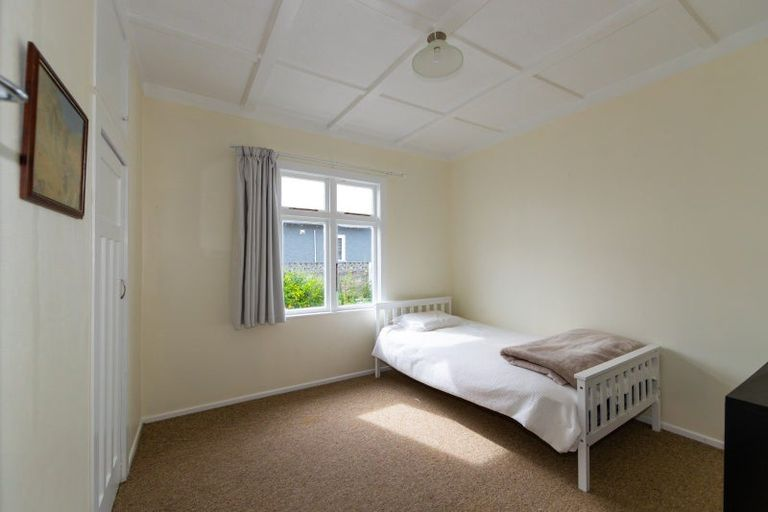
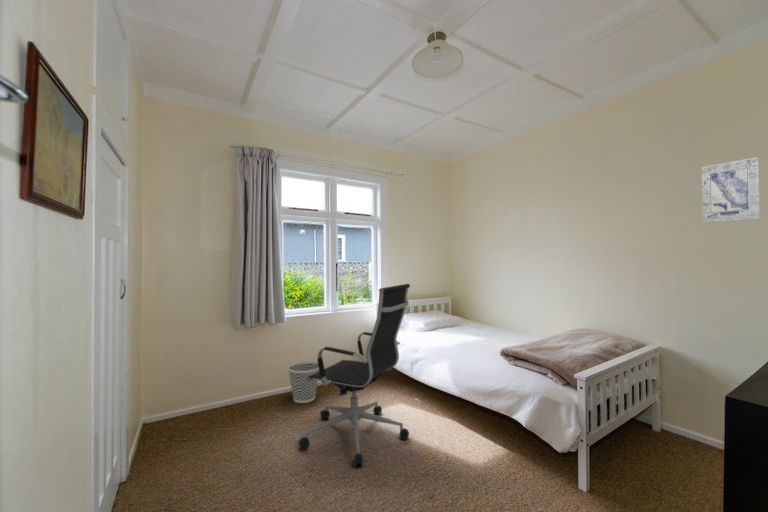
+ wastebasket [286,360,319,404]
+ wall art [701,156,761,224]
+ office chair [298,283,411,468]
